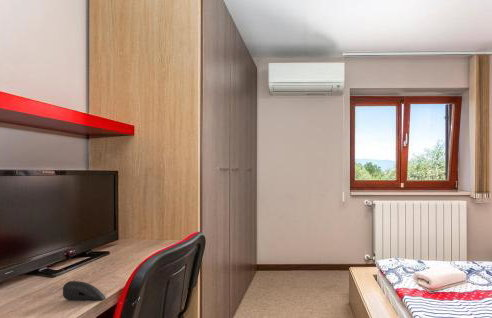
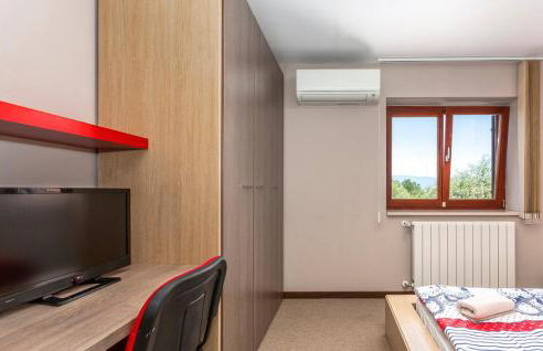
- computer mouse [62,280,106,301]
